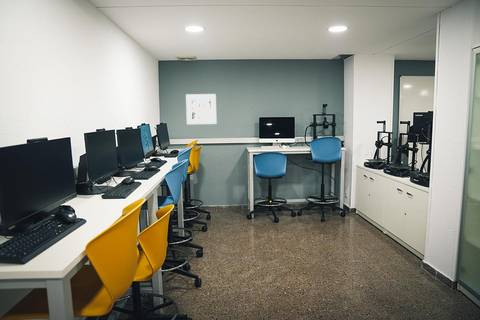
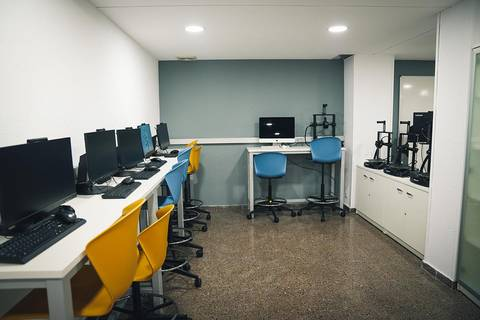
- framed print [185,93,218,125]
